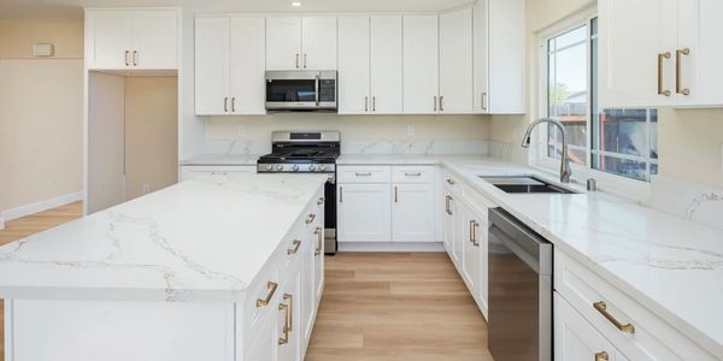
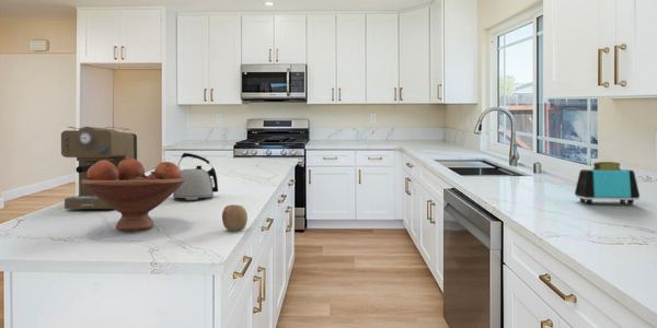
+ coffee maker [60,126,138,210]
+ apple [221,203,249,232]
+ fruit bowl [81,159,184,232]
+ toaster [574,161,641,206]
+ kettle [172,152,219,201]
